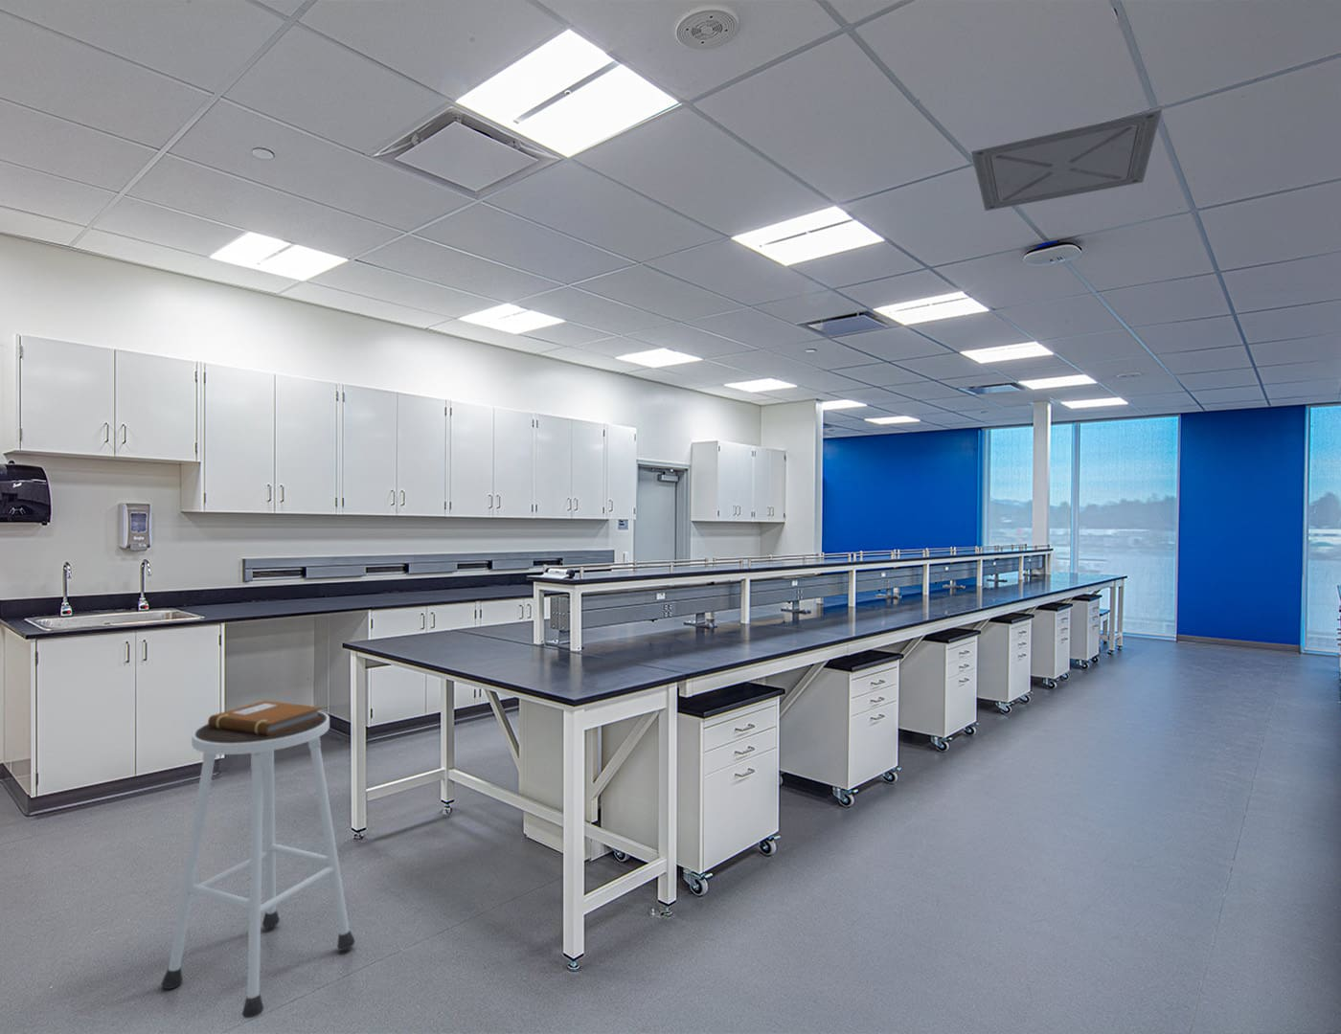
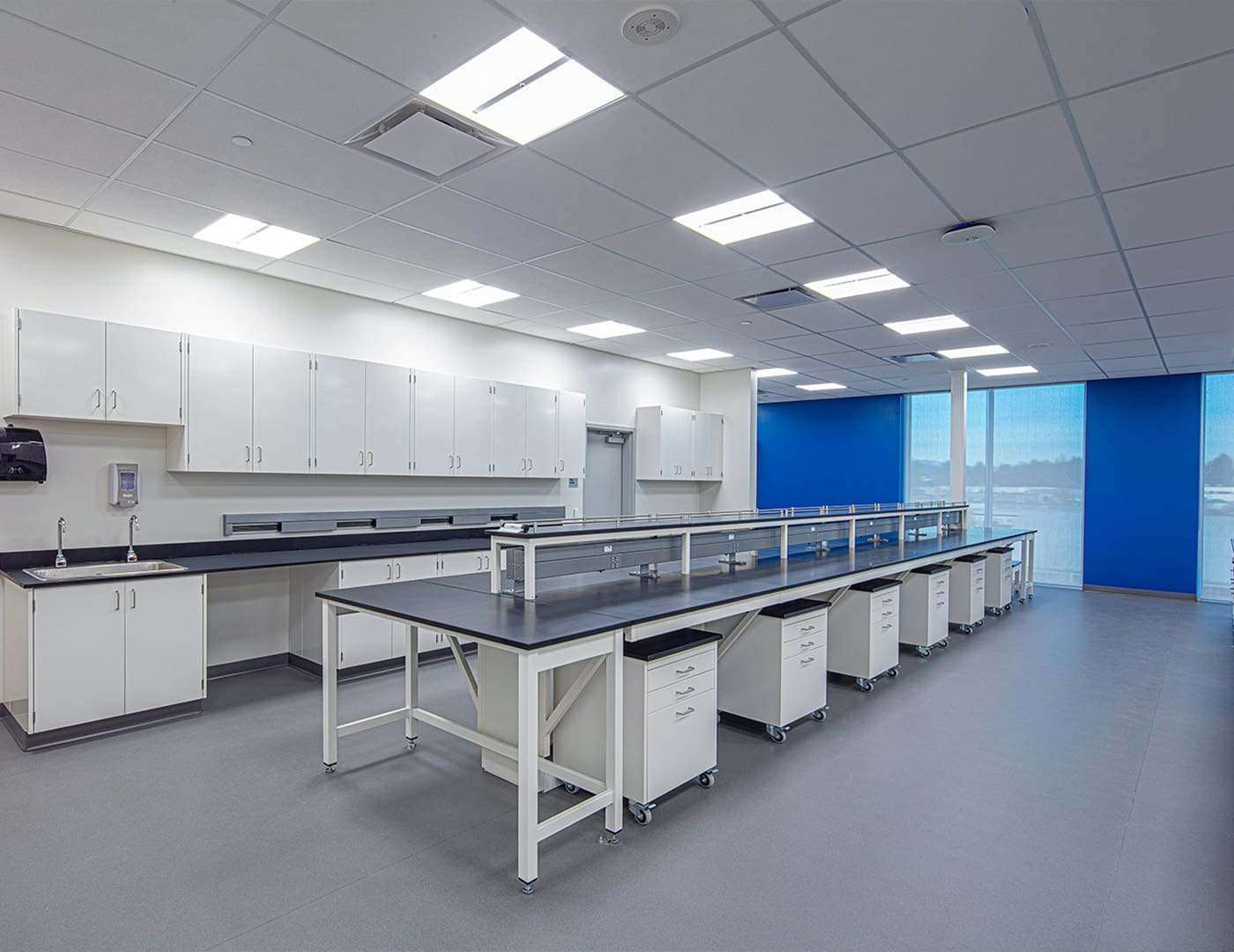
- stool [161,709,356,1019]
- ceiling vent [970,109,1163,212]
- notebook [206,699,323,735]
